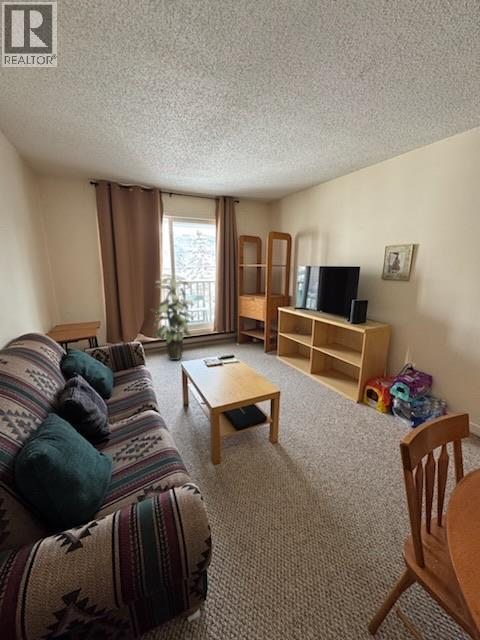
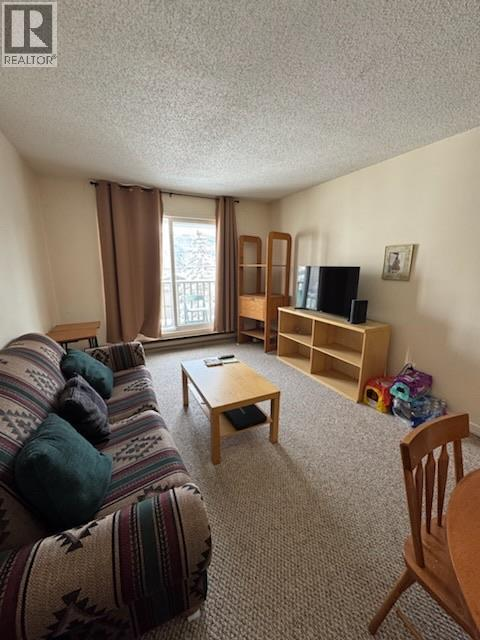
- indoor plant [149,273,195,361]
